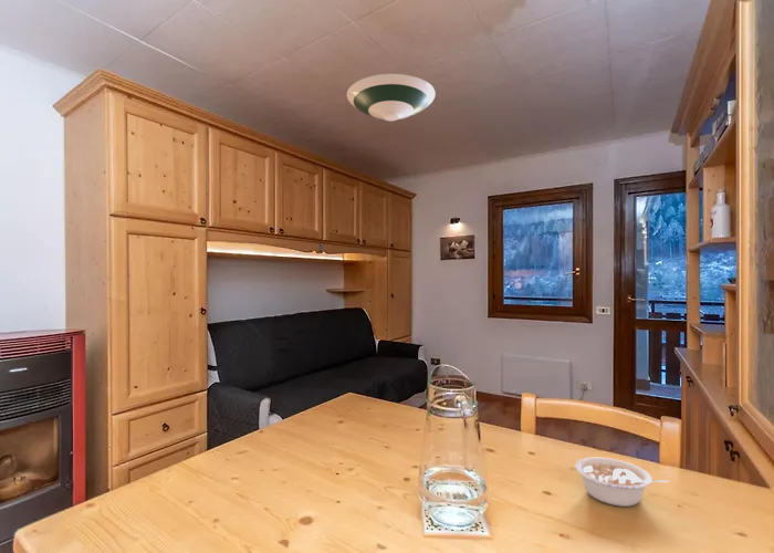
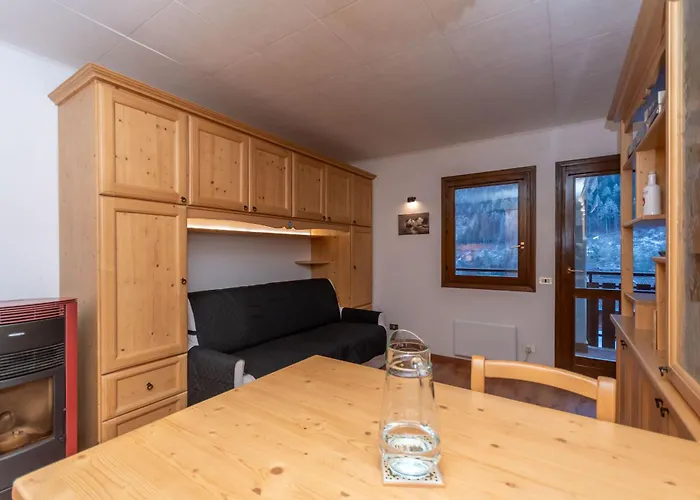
- legume [574,457,670,508]
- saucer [346,72,437,122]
